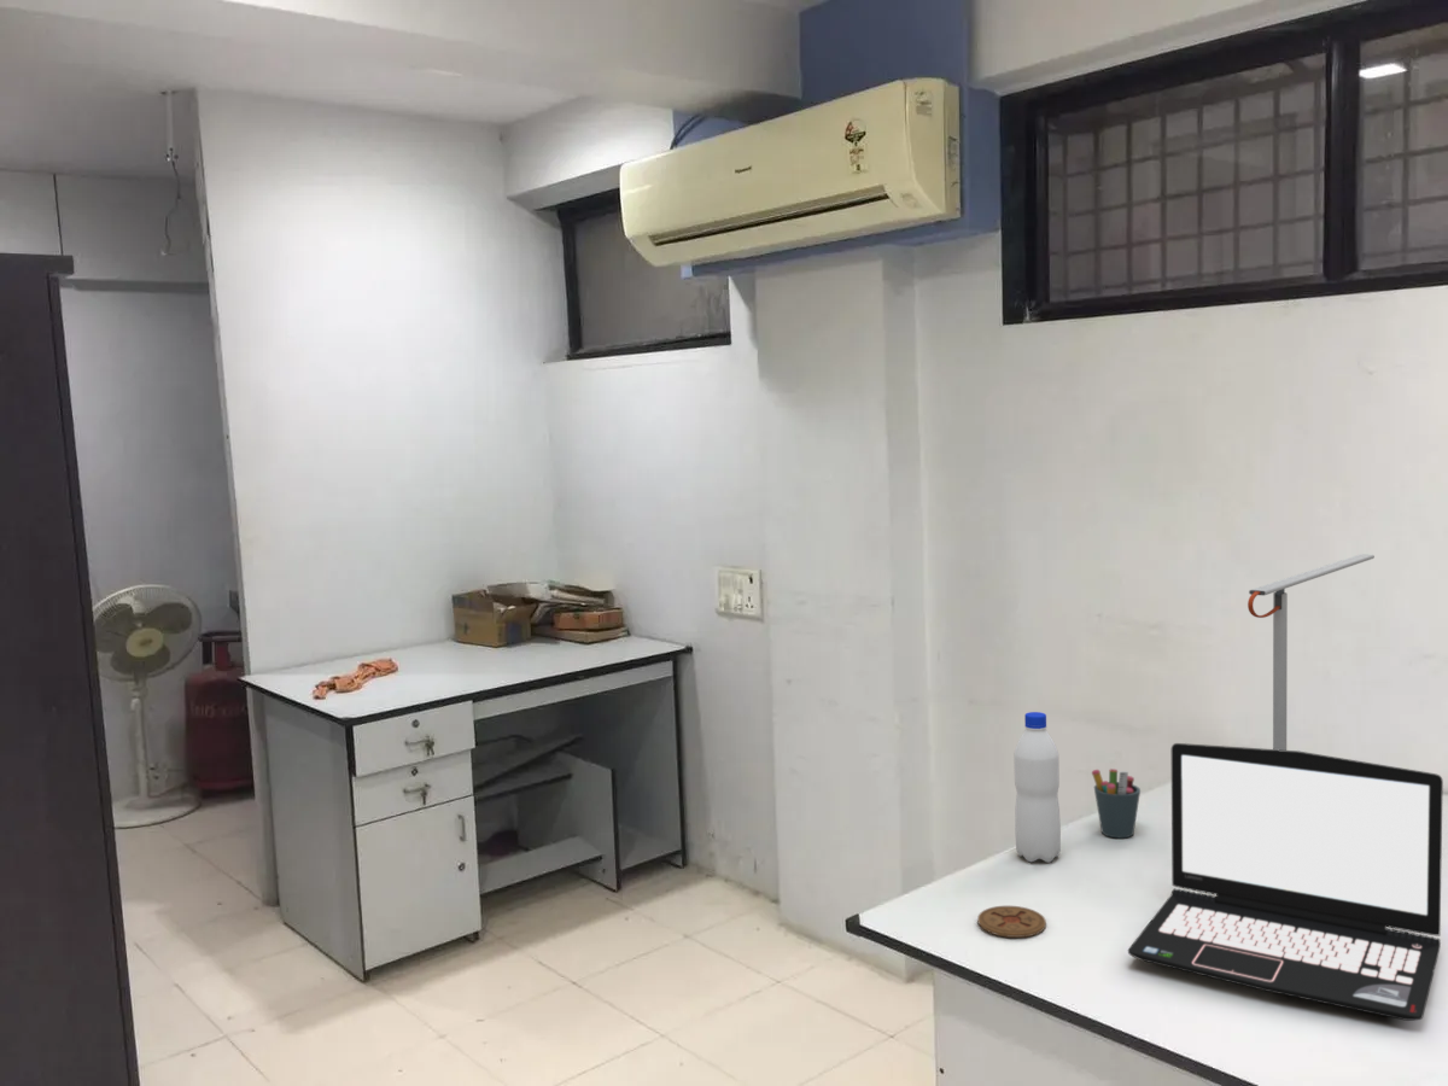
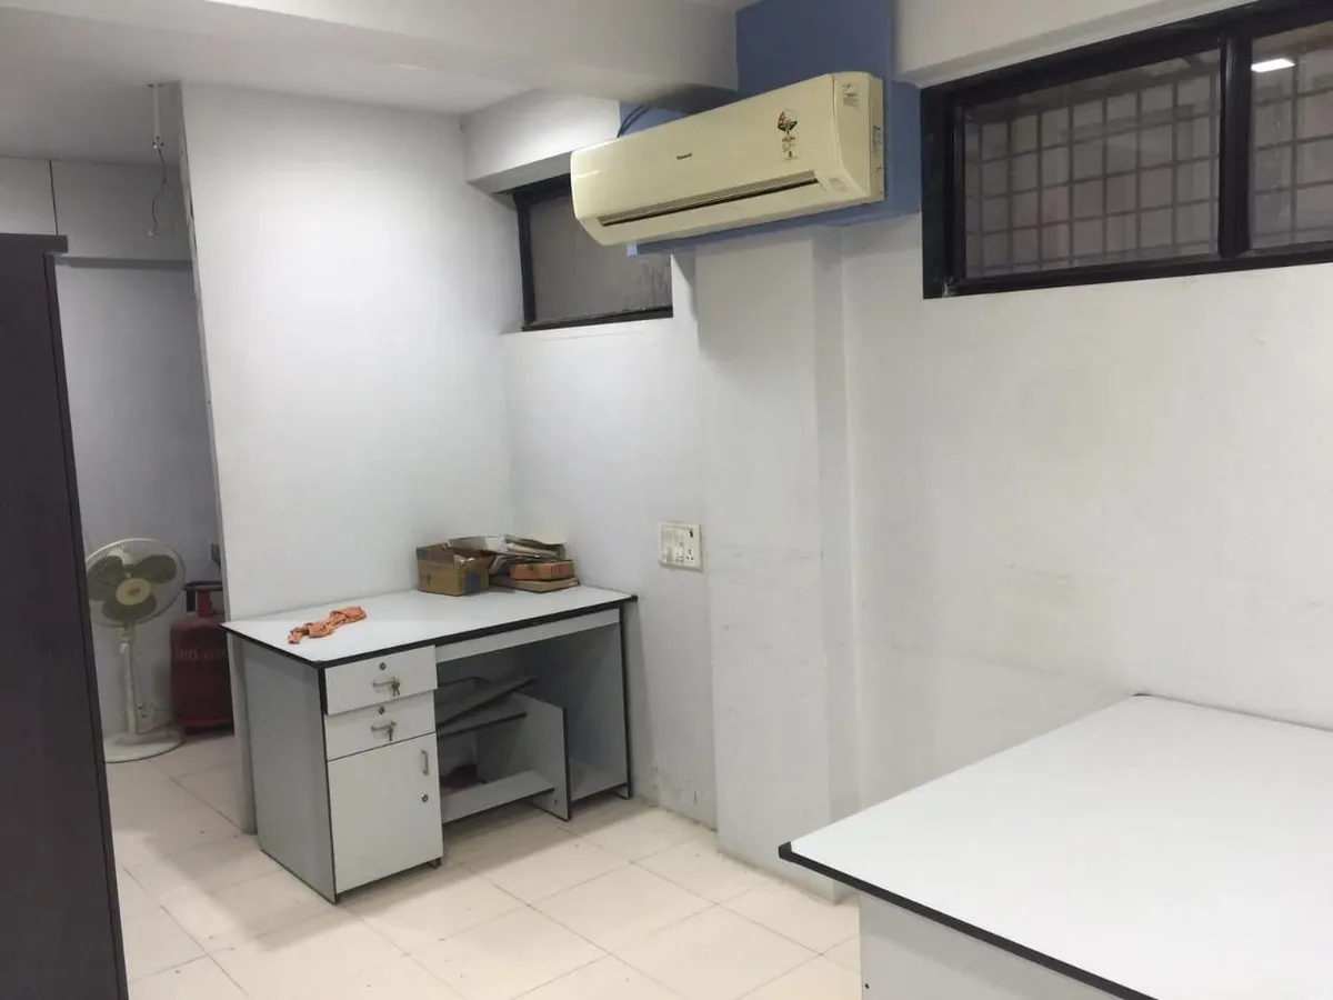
- pen holder [1091,767,1142,839]
- water bottle [1012,711,1062,864]
- laptop [1127,742,1444,1022]
- desk lamp [1246,553,1376,751]
- coaster [976,905,1047,939]
